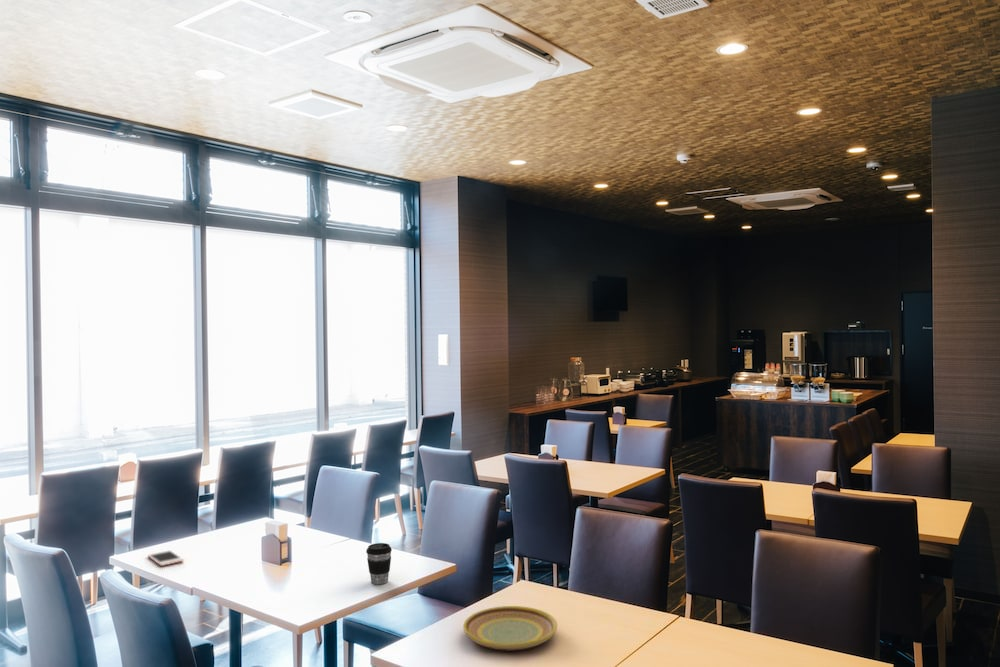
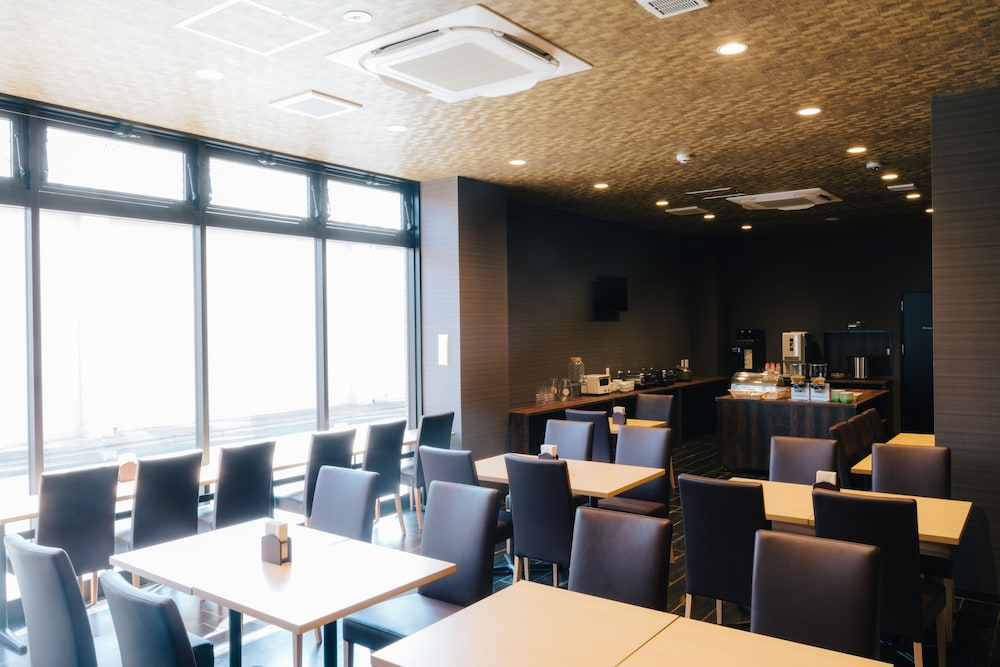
- cell phone [147,549,185,567]
- coffee cup [365,542,393,585]
- plate [462,605,558,651]
